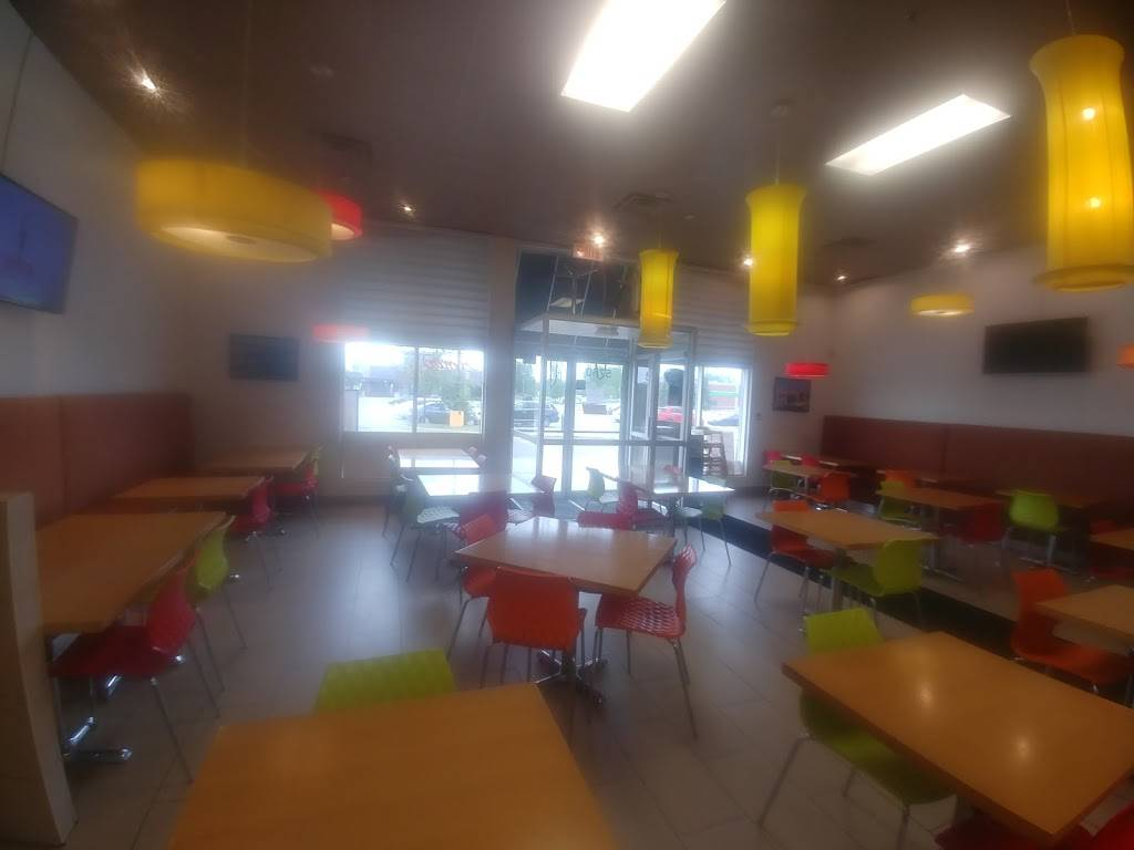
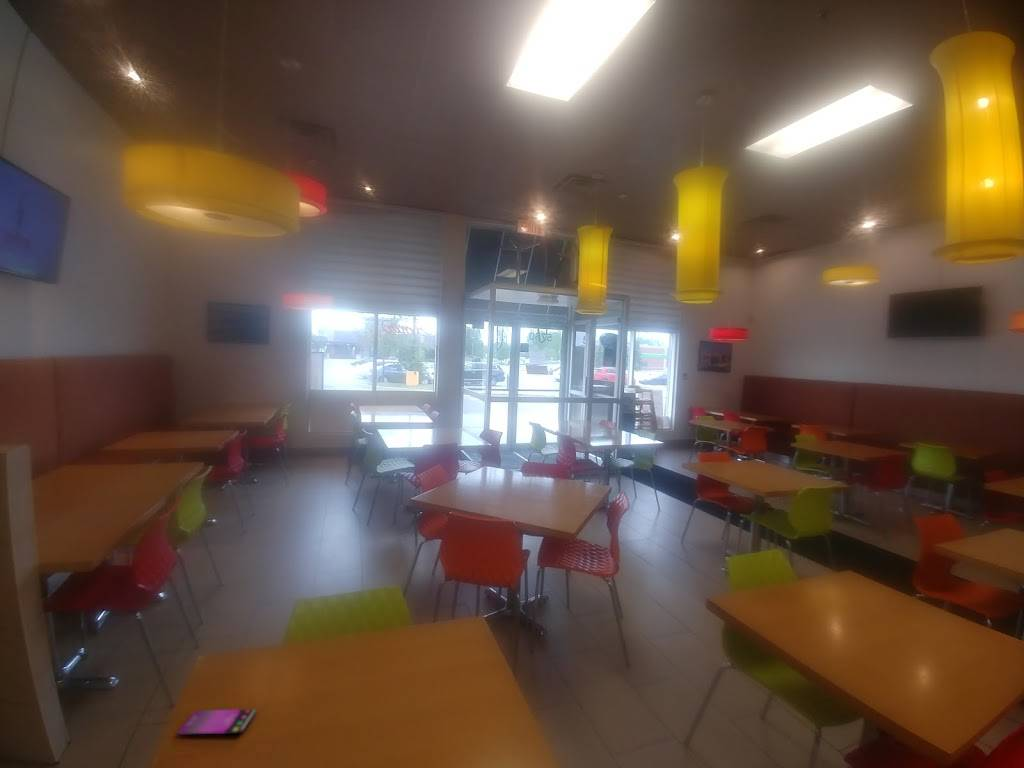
+ smartphone [177,708,258,736]
